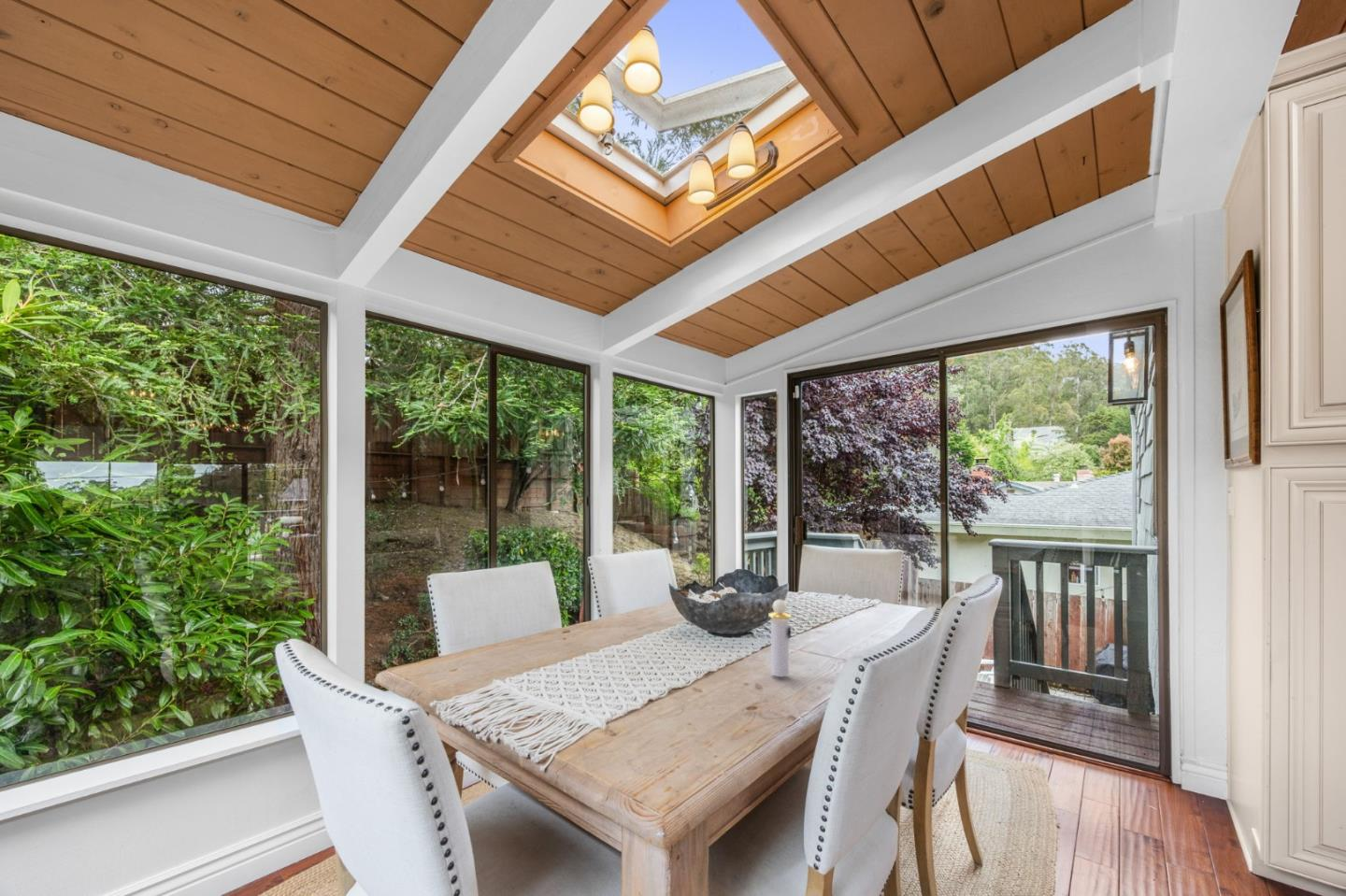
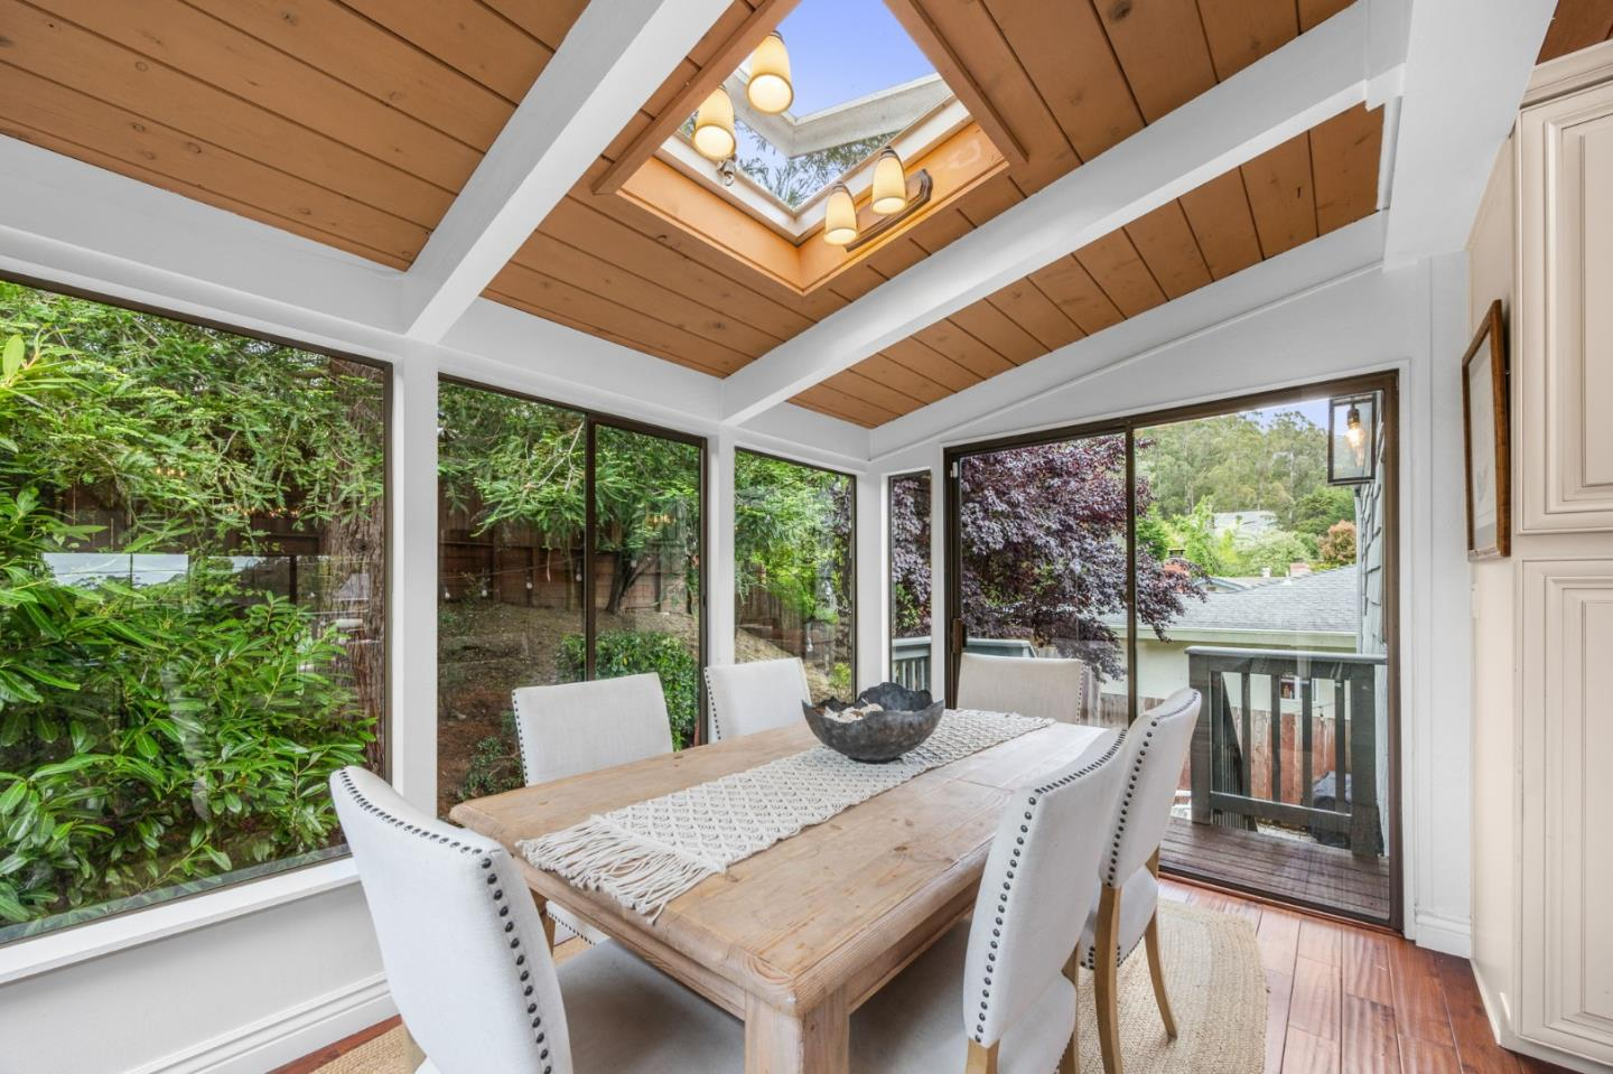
- perfume bottle [767,598,792,677]
